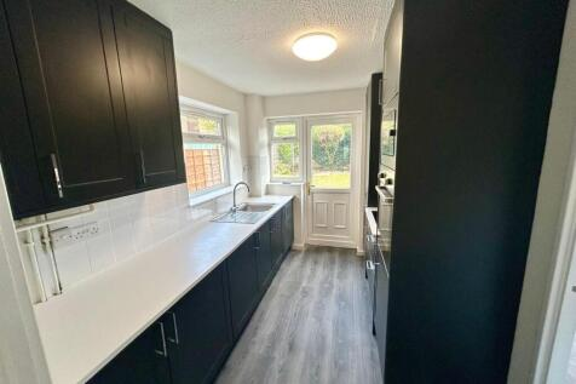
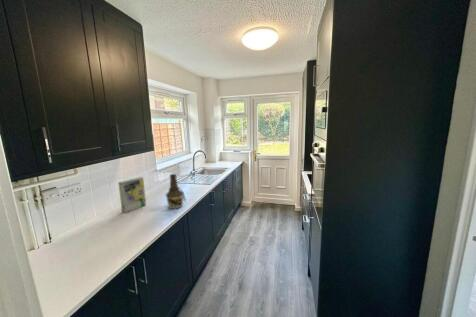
+ bottle [165,173,187,210]
+ cereal box [117,176,147,214]
